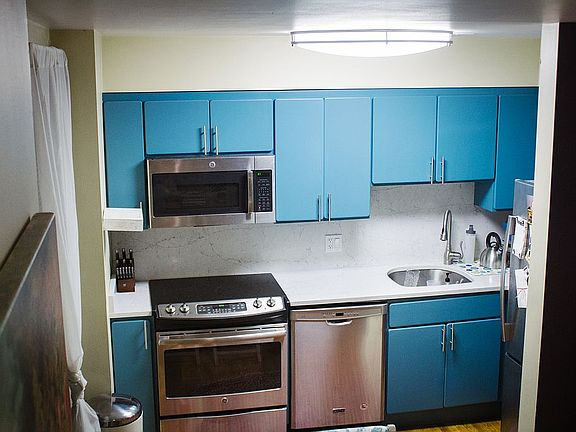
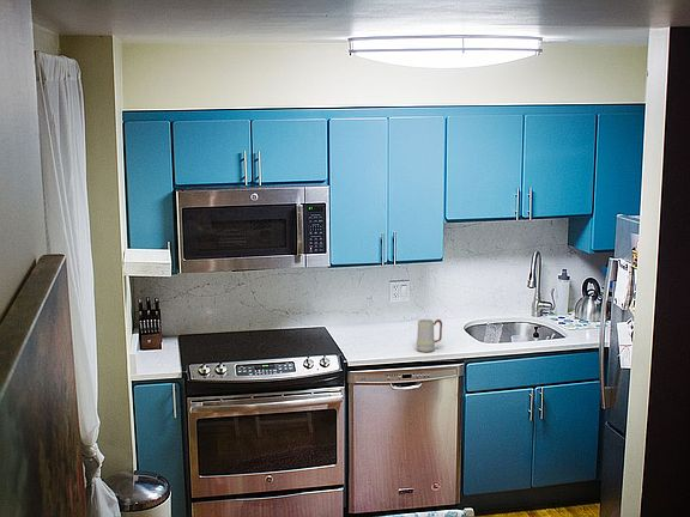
+ mug [416,318,443,353]
